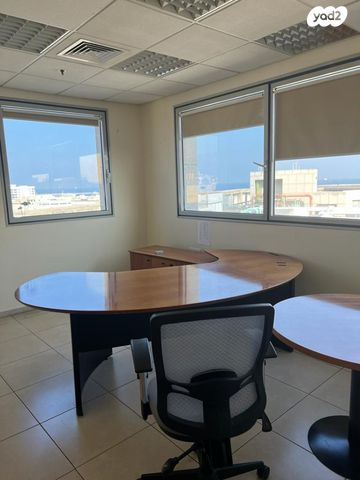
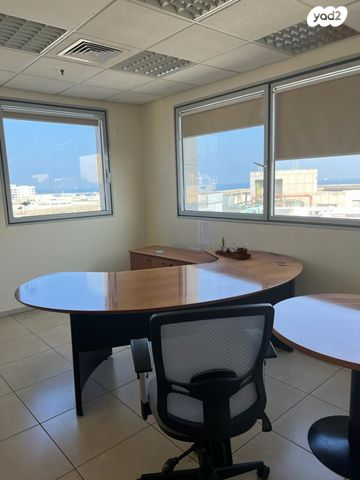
+ desk organizer [214,236,252,261]
